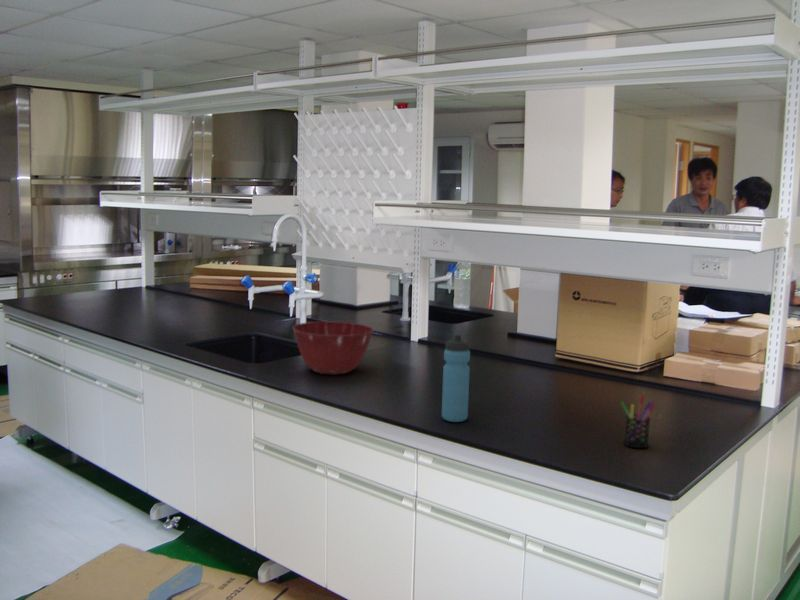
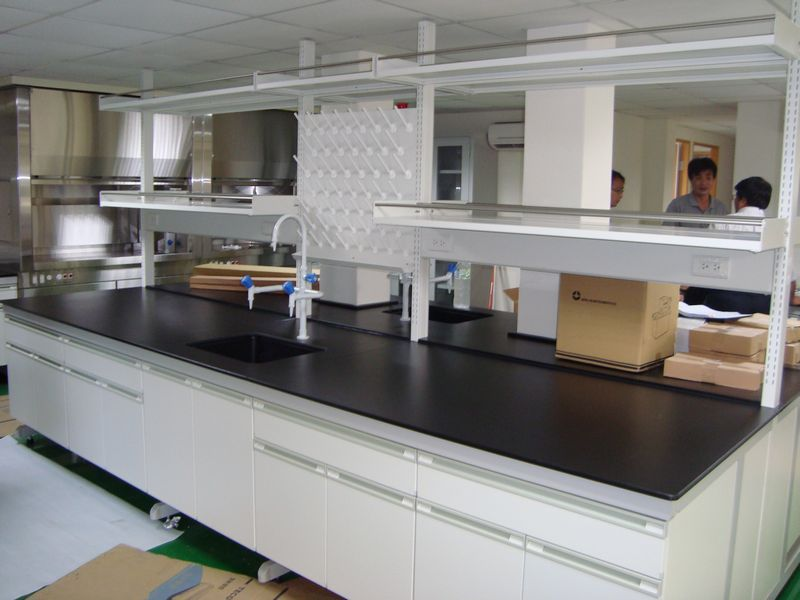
- water bottle [441,334,471,423]
- pen holder [620,394,657,449]
- mixing bowl [292,321,374,375]
